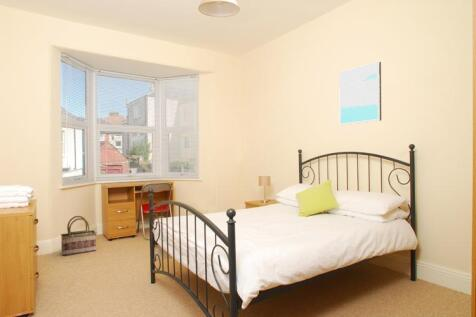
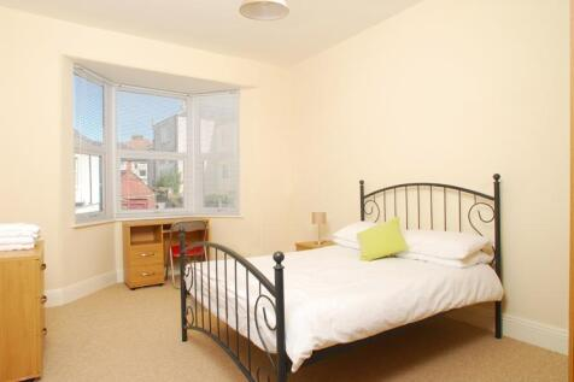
- basket [60,215,98,257]
- wall art [338,60,382,126]
